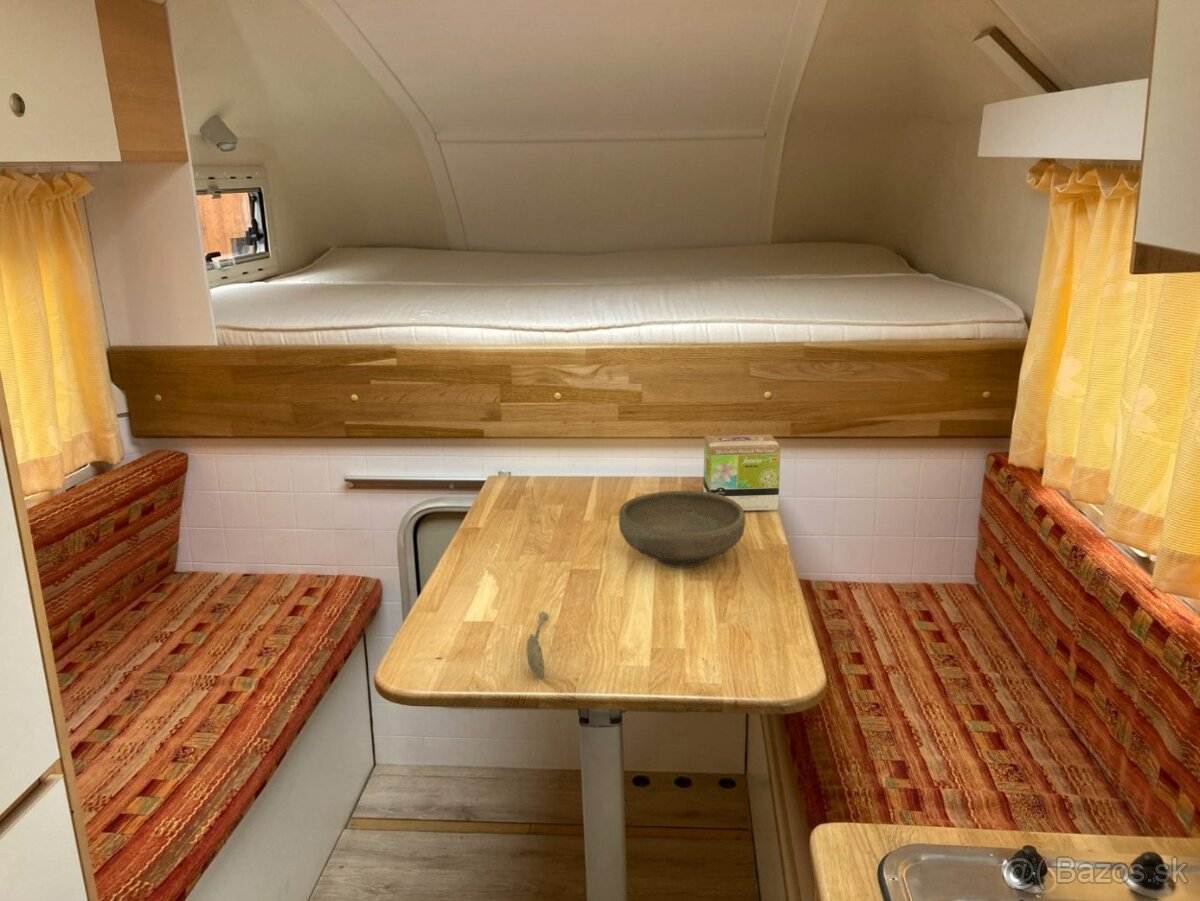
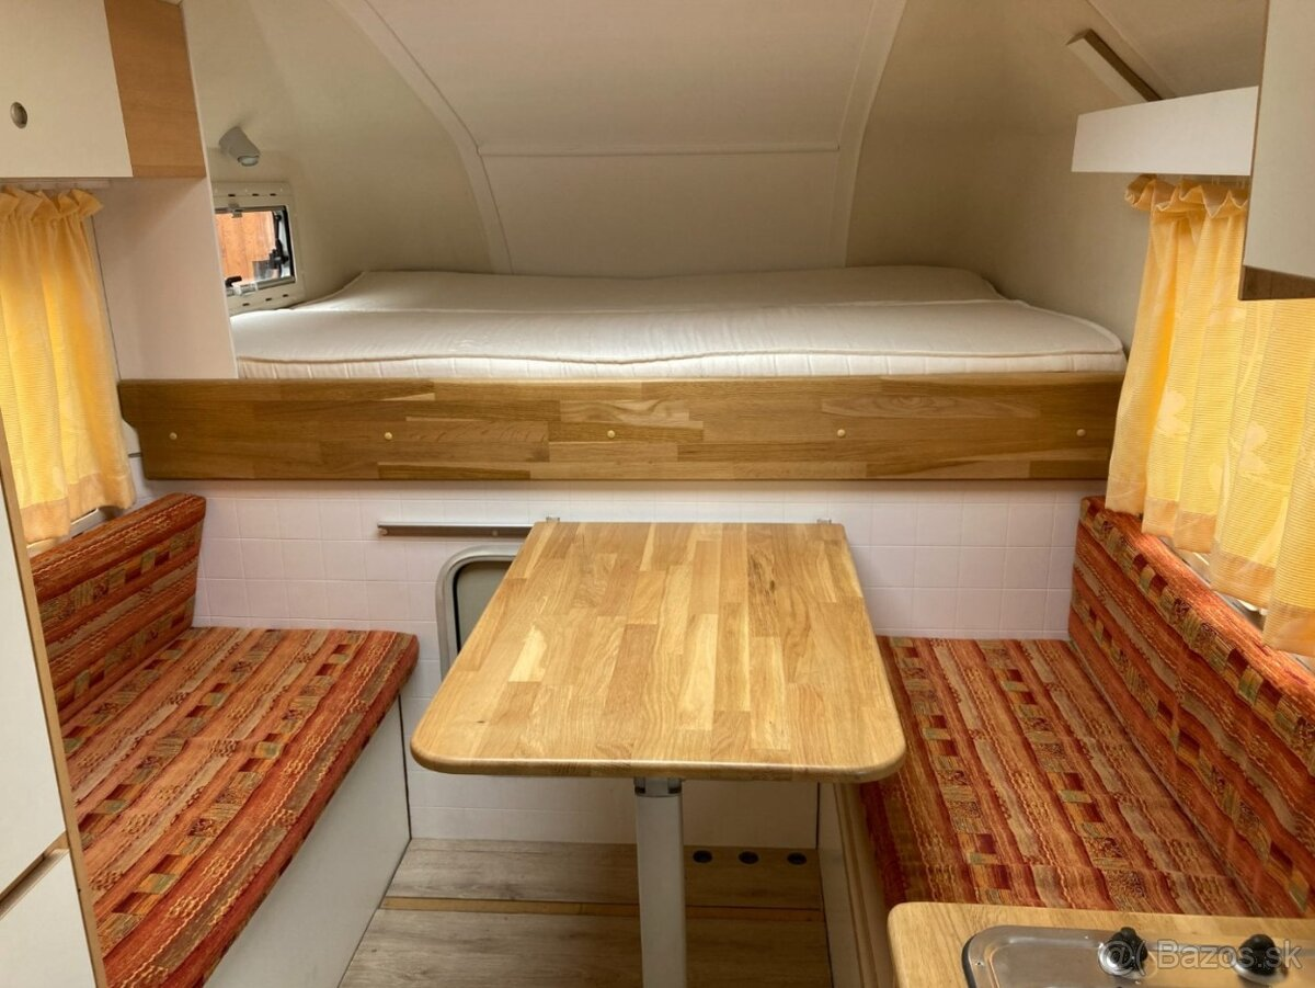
- soupspoon [525,610,550,681]
- tea box [702,433,781,512]
- bowl [618,490,746,569]
